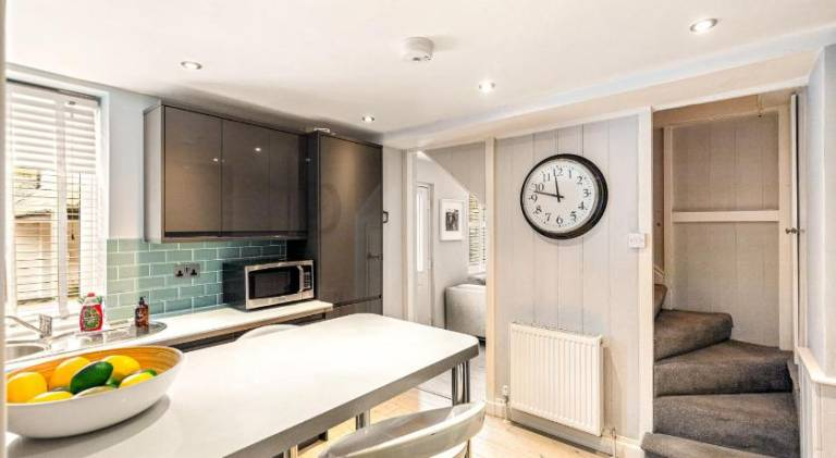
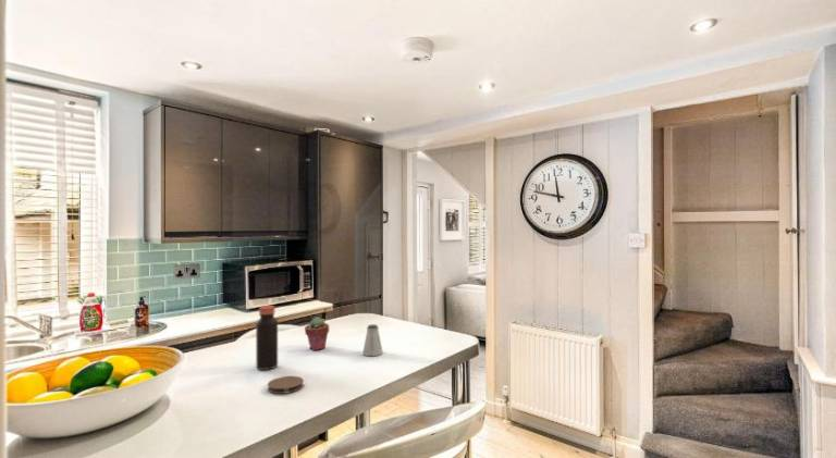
+ coaster [267,375,305,395]
+ potted succulent [304,315,330,351]
+ bottle [255,305,279,371]
+ saltshaker [361,323,384,357]
